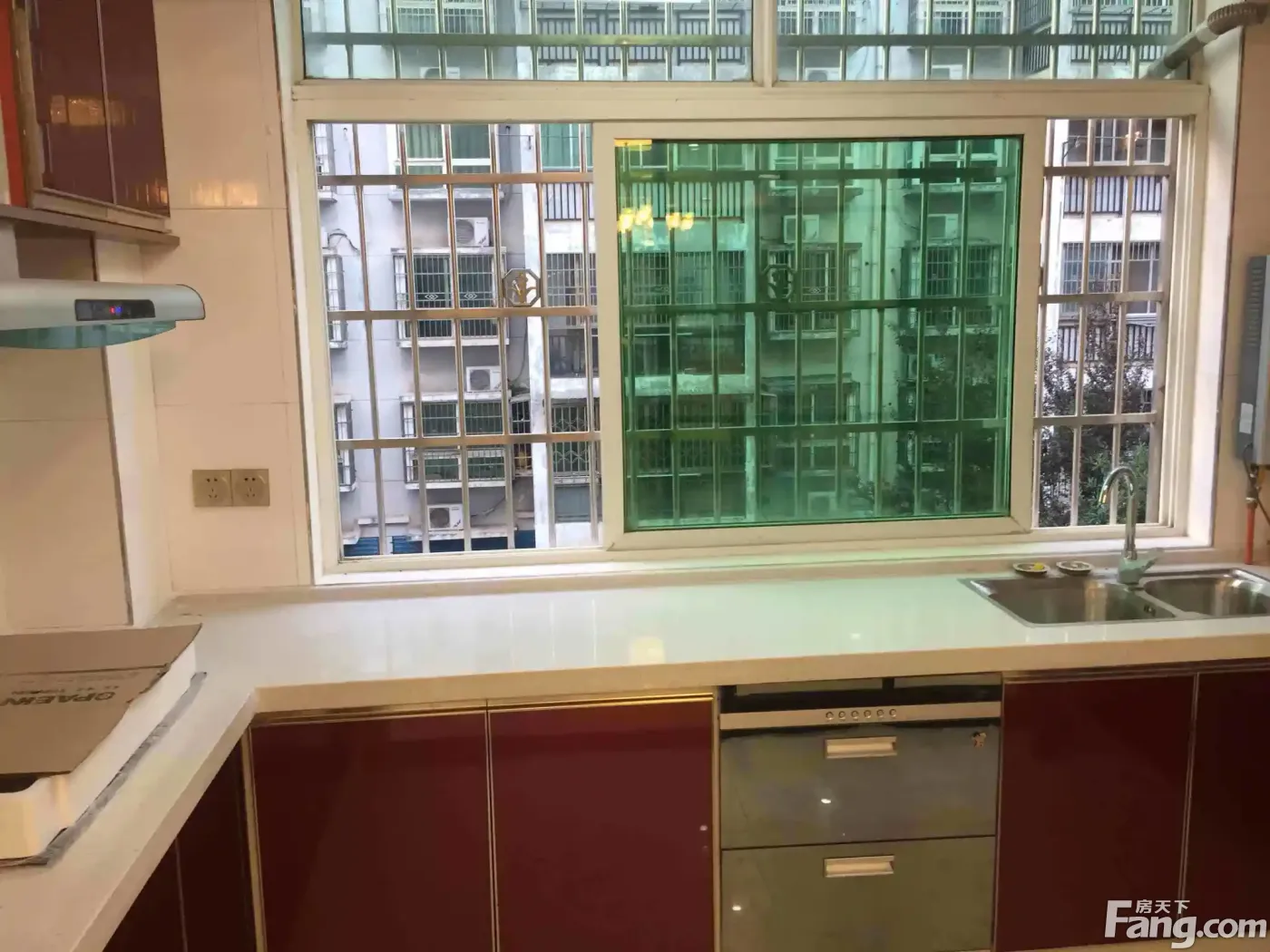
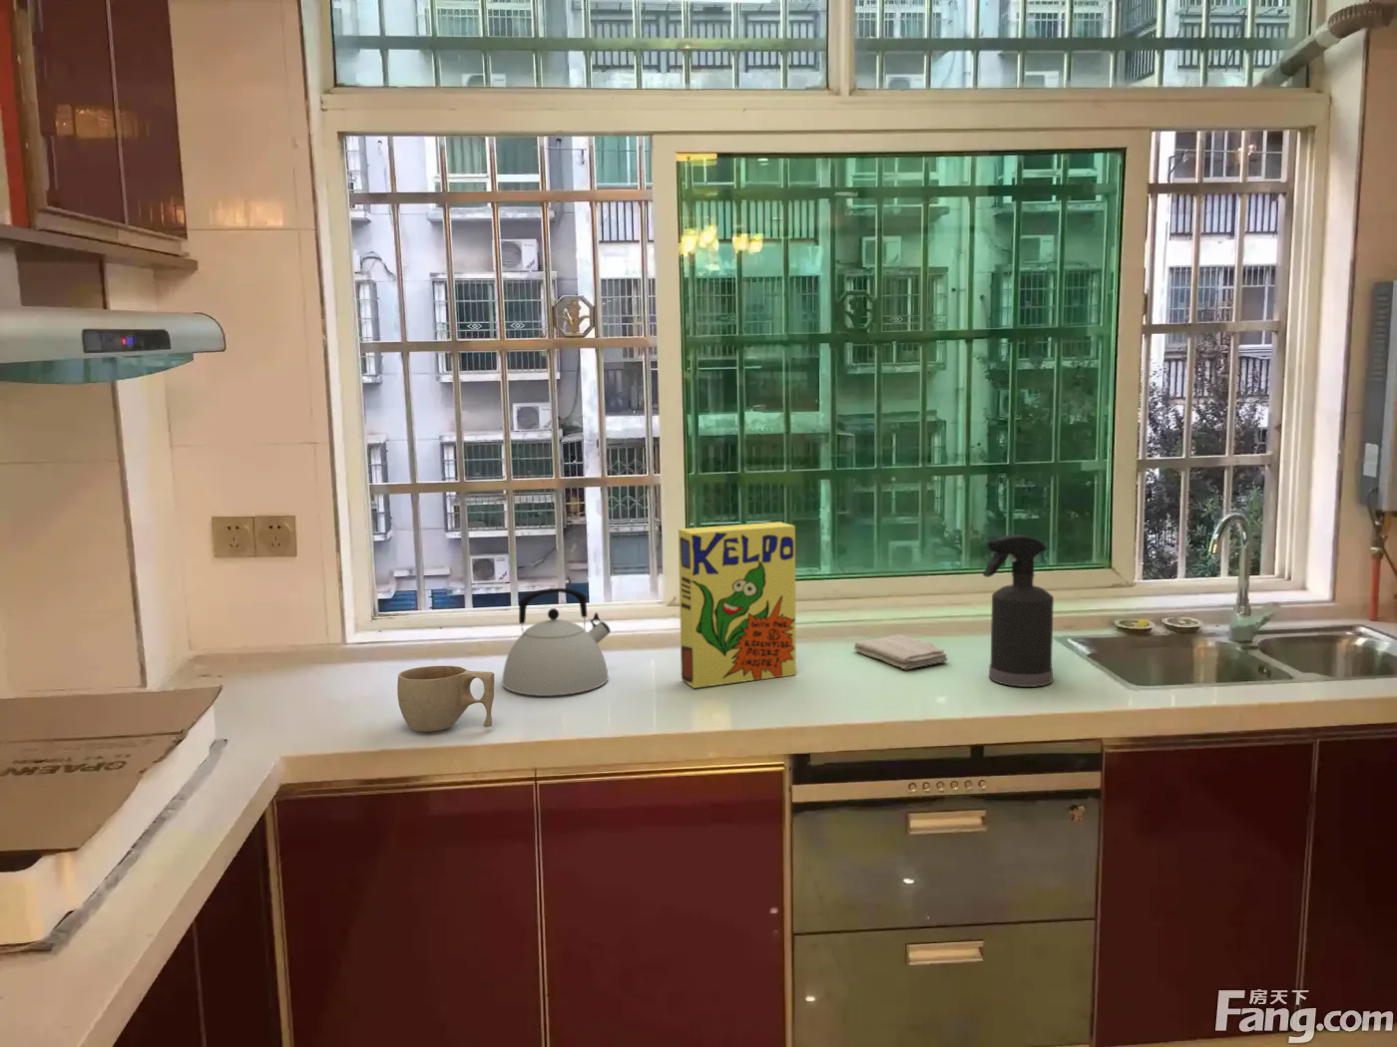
+ spray bottle [982,533,1055,688]
+ cup [396,665,495,731]
+ cereal box [678,520,798,690]
+ washcloth [854,633,949,670]
+ kettle [501,587,612,697]
